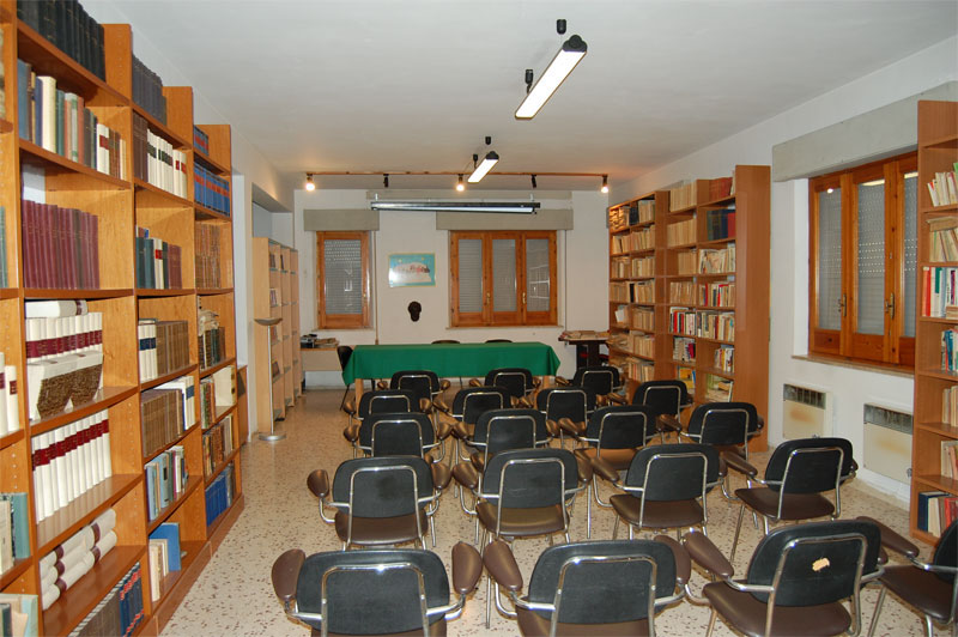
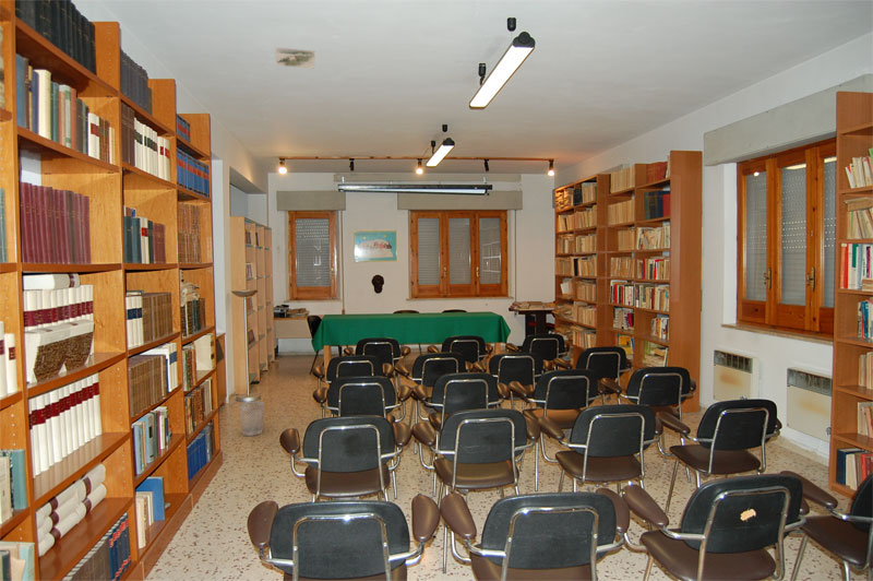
+ terrain map [274,46,316,70]
+ wastebasket [238,401,265,437]
